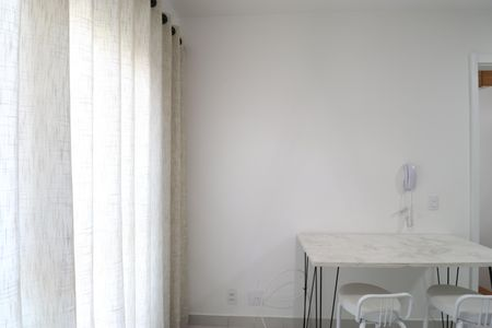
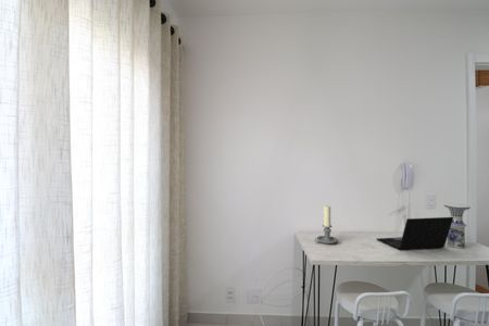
+ laptop [376,216,453,251]
+ candle holder [314,204,339,246]
+ vase [443,202,472,249]
